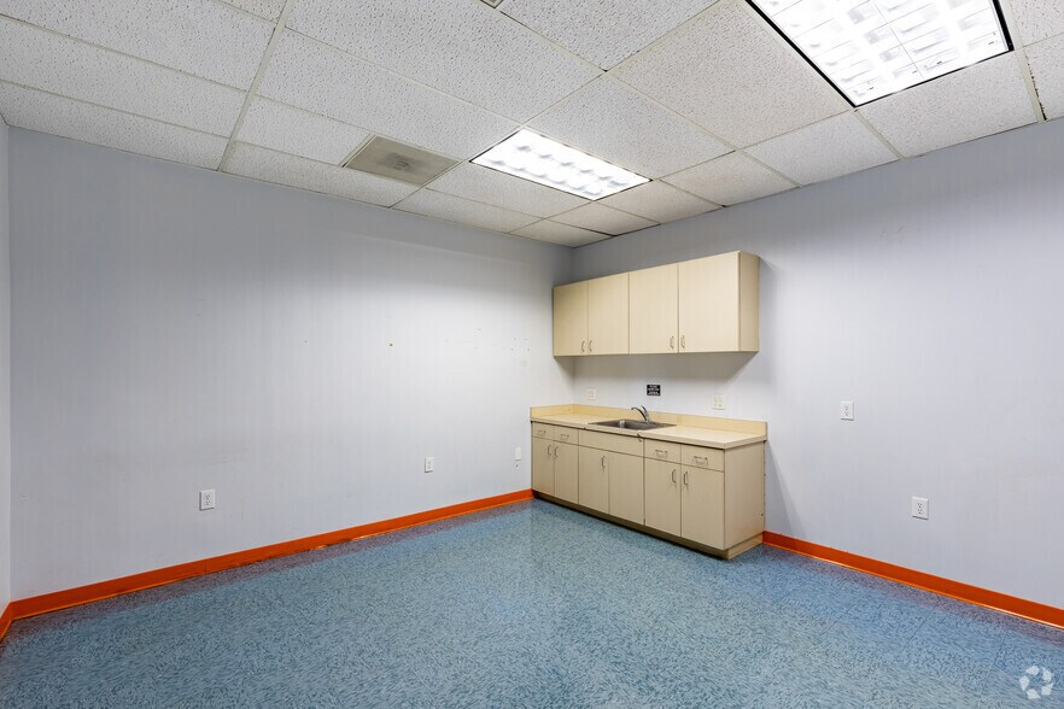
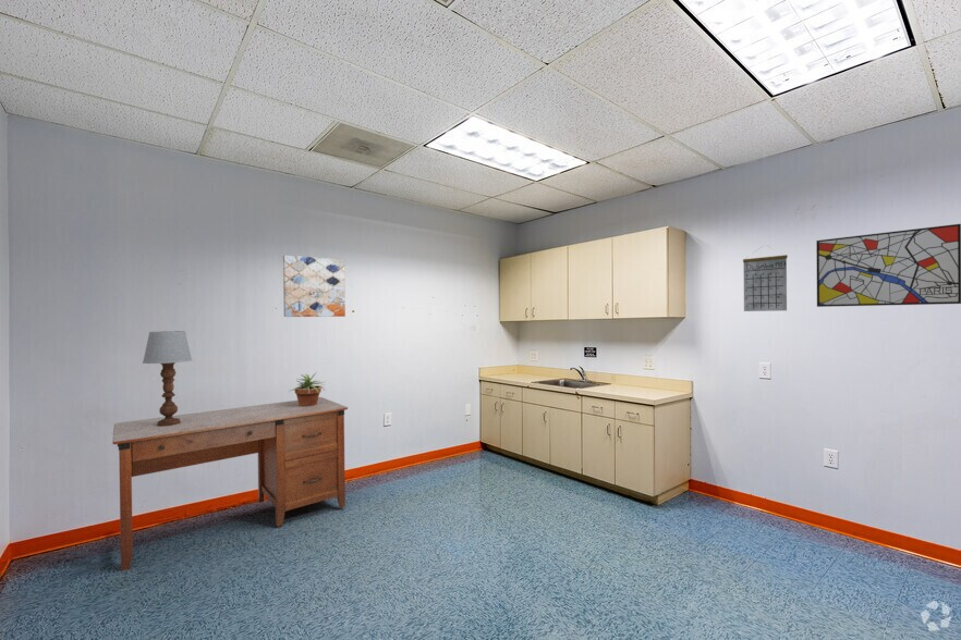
+ desk [111,396,349,573]
+ wall art [282,254,346,318]
+ table lamp [142,330,193,427]
+ wall art [815,223,961,308]
+ calendar [742,245,789,312]
+ potted plant [288,372,325,406]
